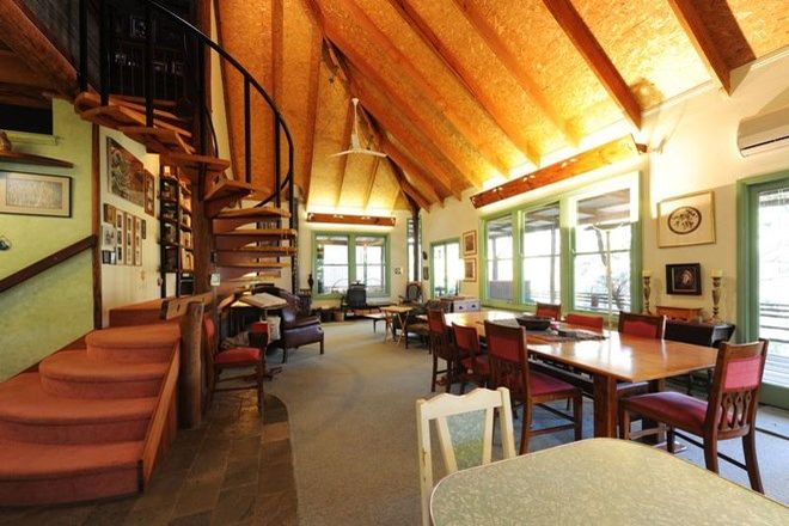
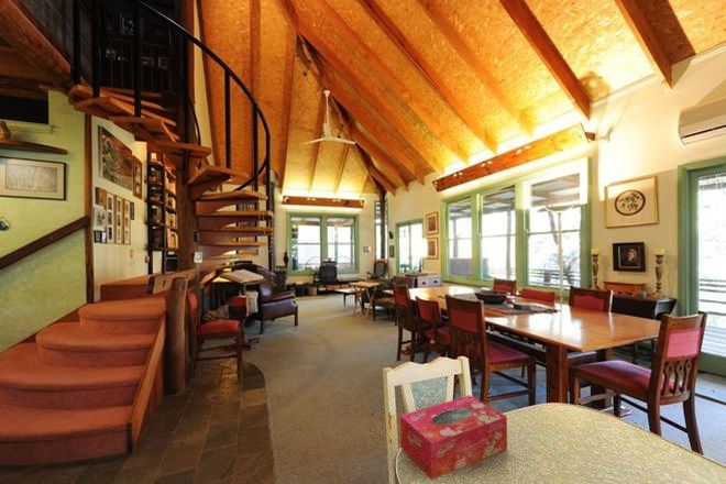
+ tissue box [399,394,508,481]
